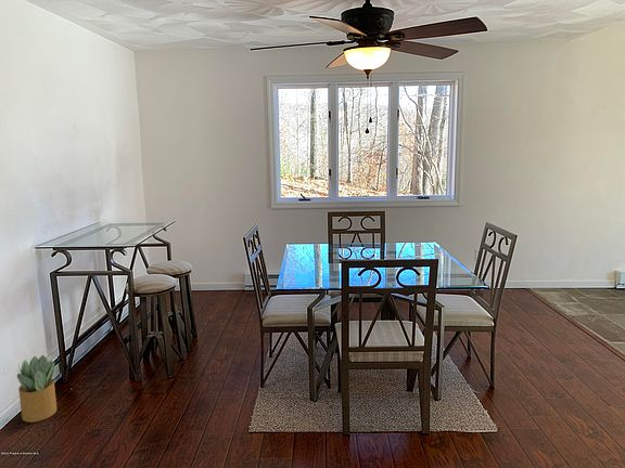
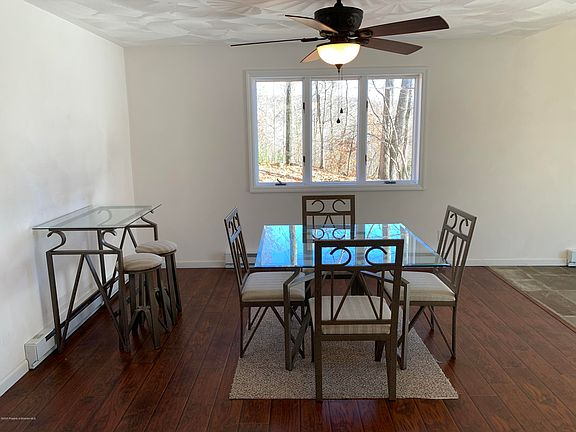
- potted plant [16,354,58,424]
